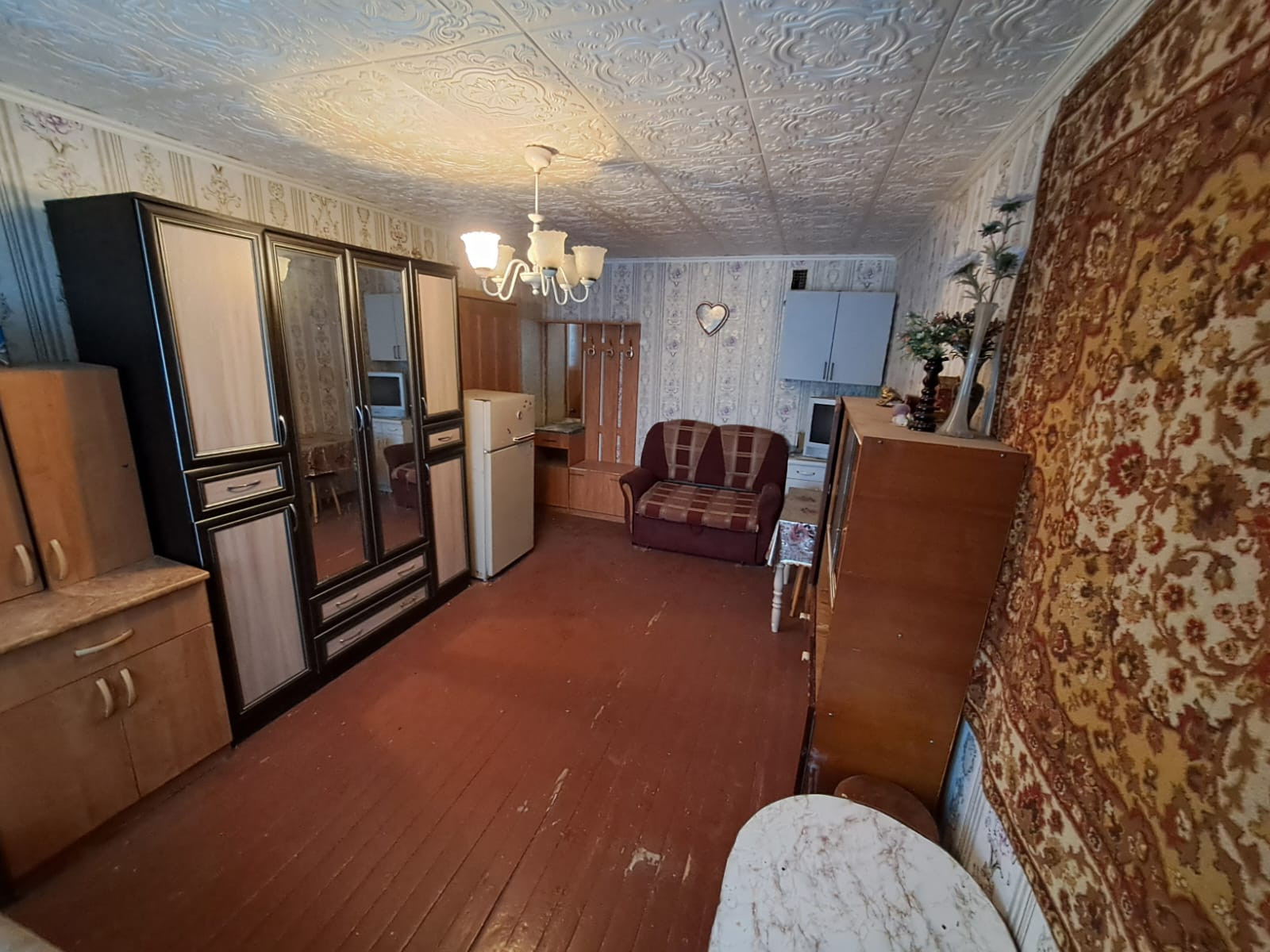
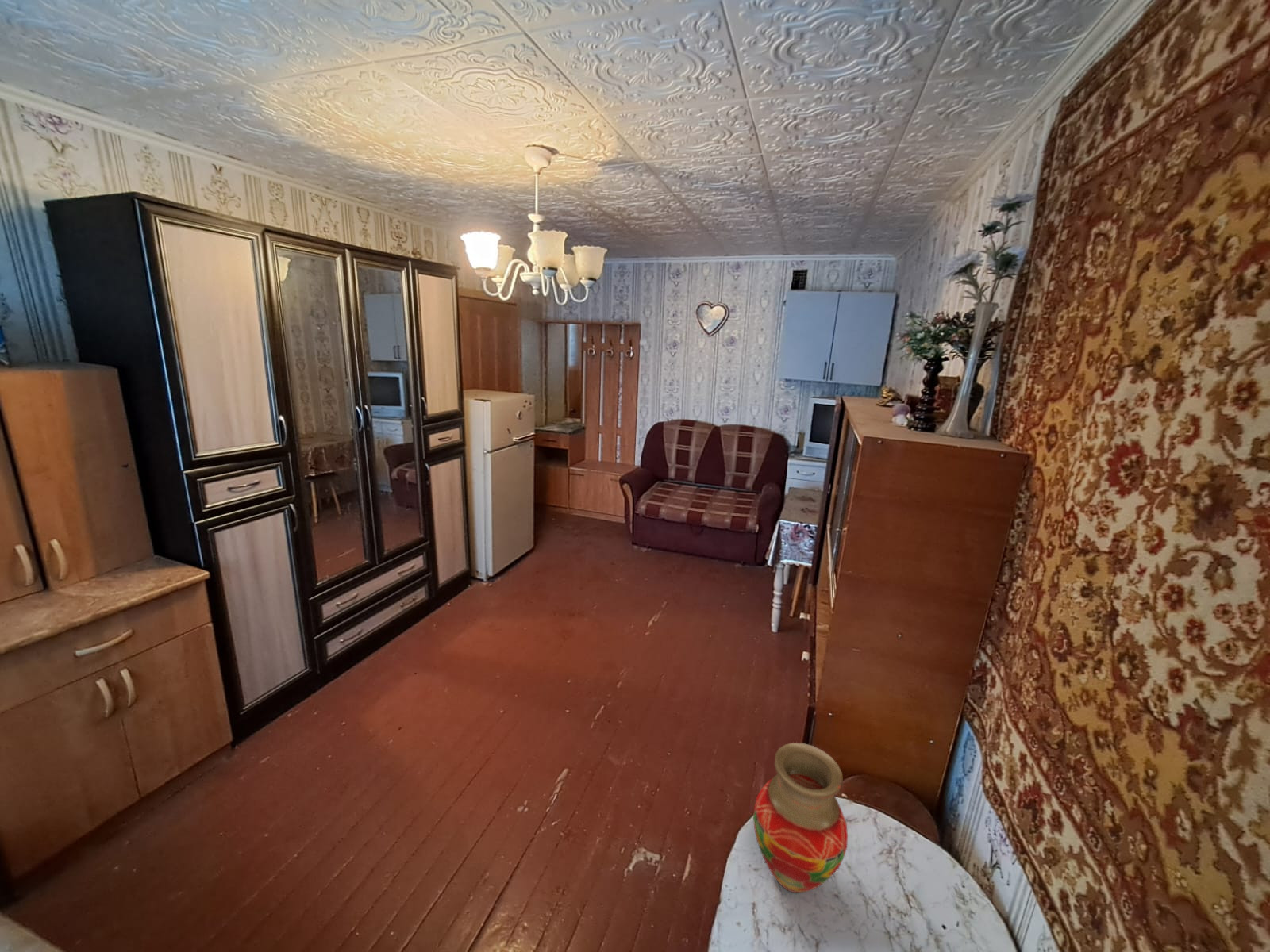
+ vase [752,742,849,893]
